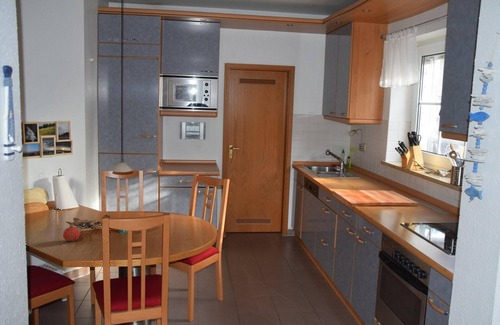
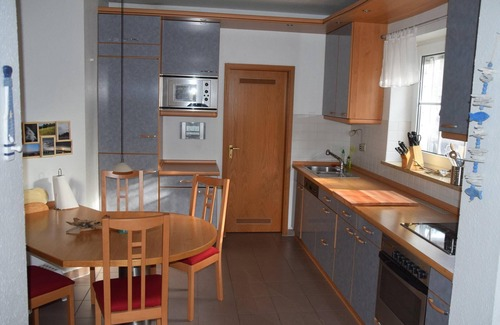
- fruit [62,224,81,242]
